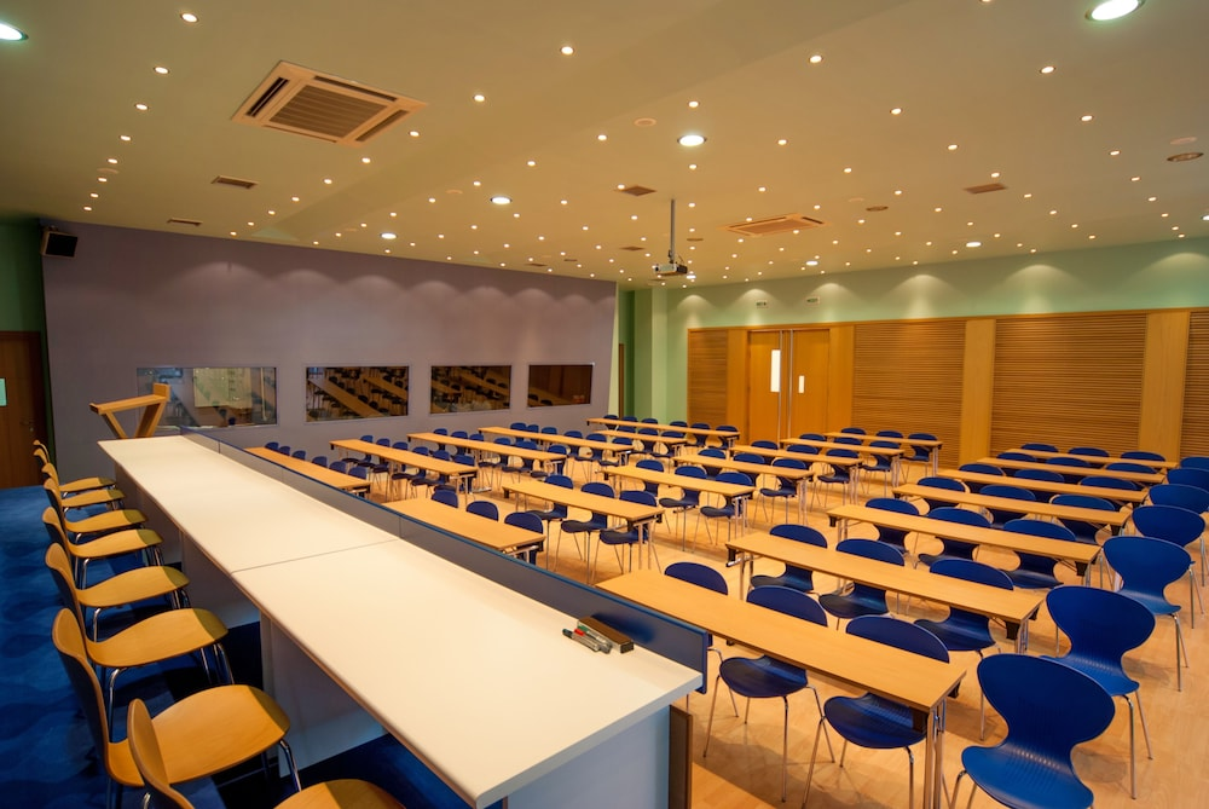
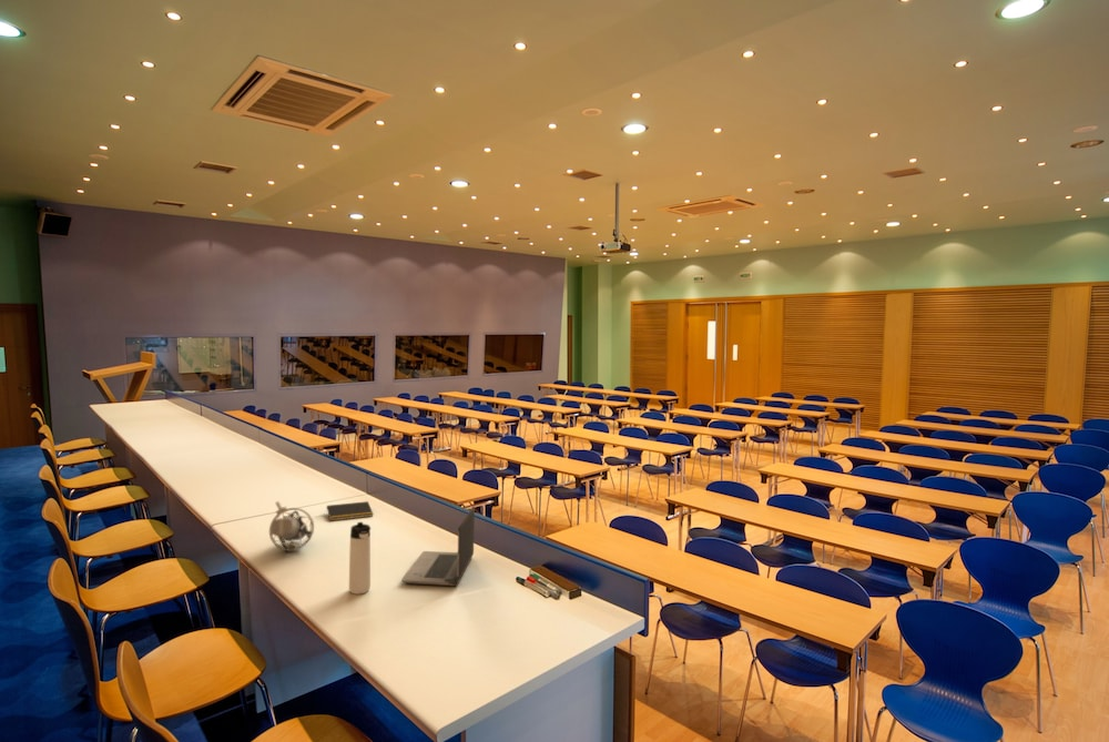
+ thermos bottle [348,521,372,596]
+ notepad [325,500,375,522]
+ laptop computer [400,505,476,587]
+ studio microphone [268,500,315,555]
